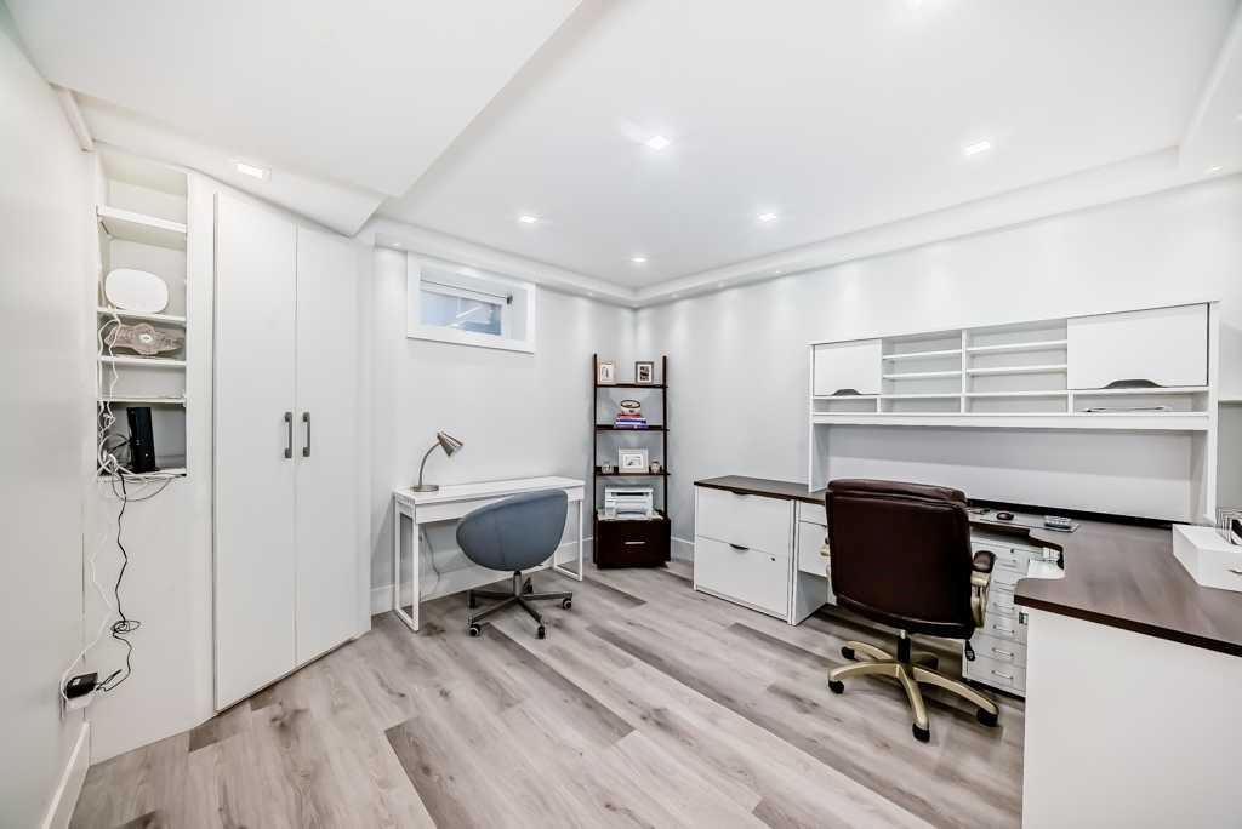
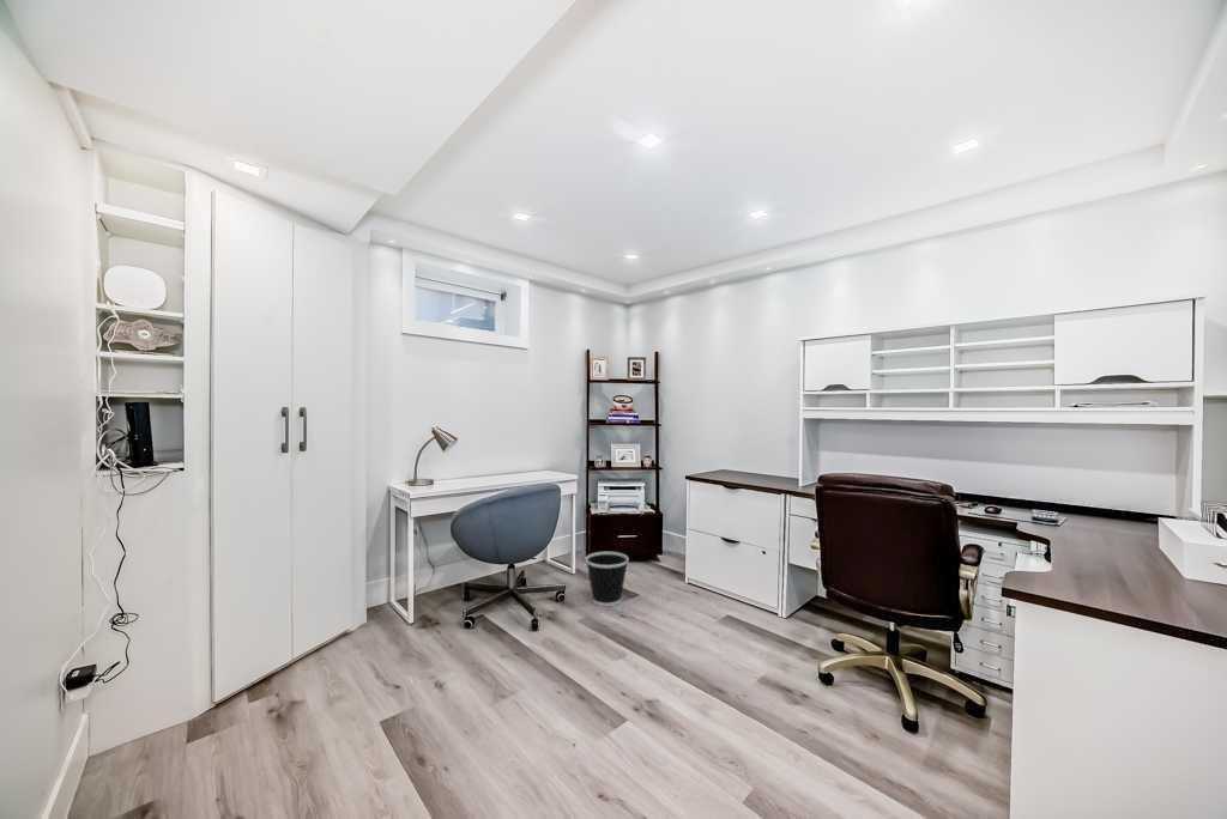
+ wastebasket [585,551,629,607]
